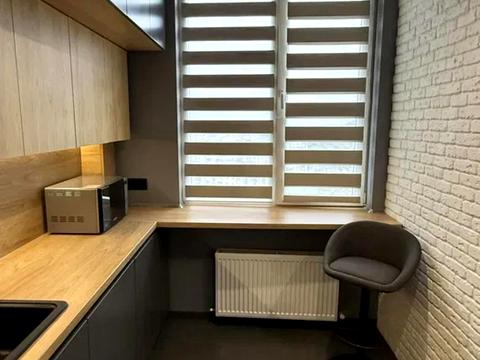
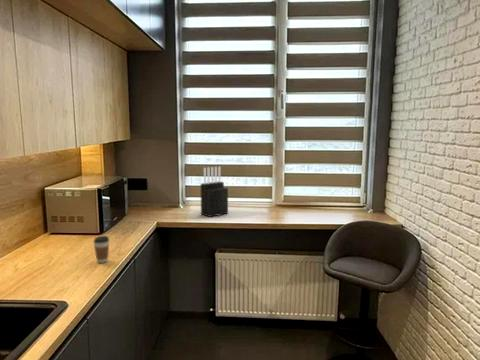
+ knife block [200,166,229,218]
+ coffee cup [92,235,110,264]
